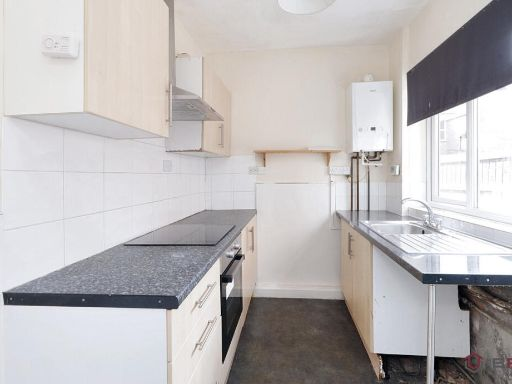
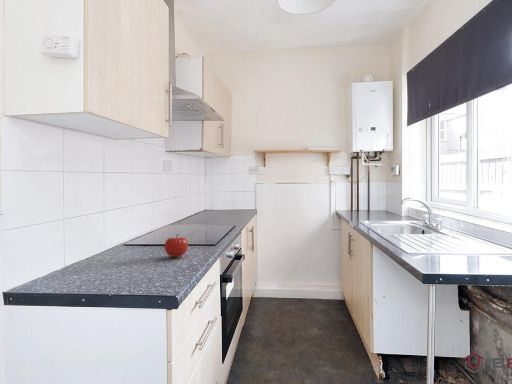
+ fruit [164,233,189,258]
